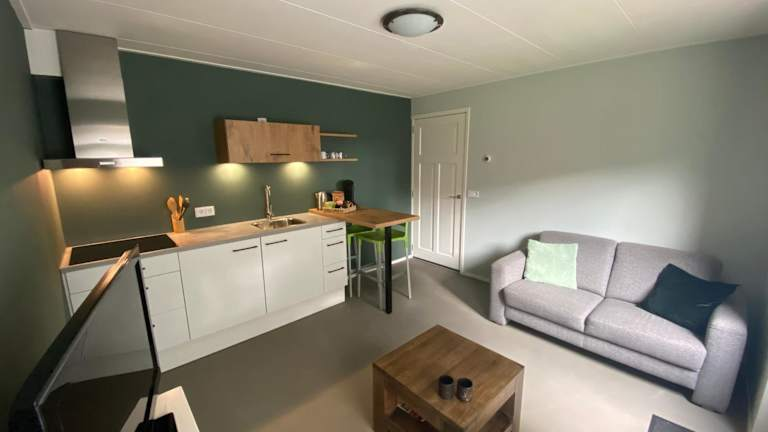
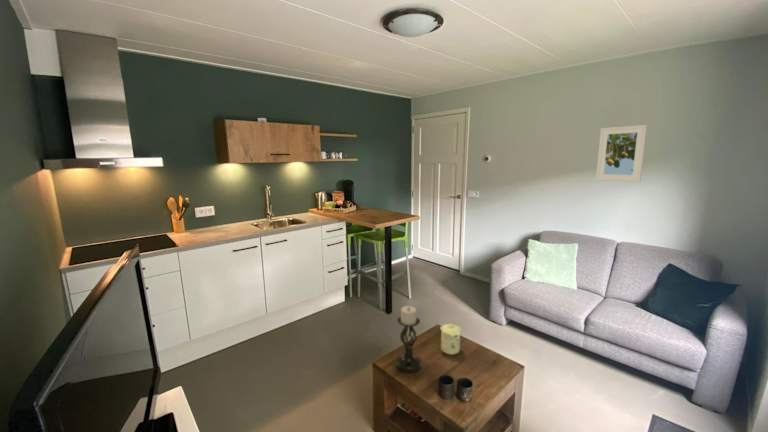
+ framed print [595,124,648,183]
+ candle holder [394,305,423,374]
+ mug [440,322,462,356]
